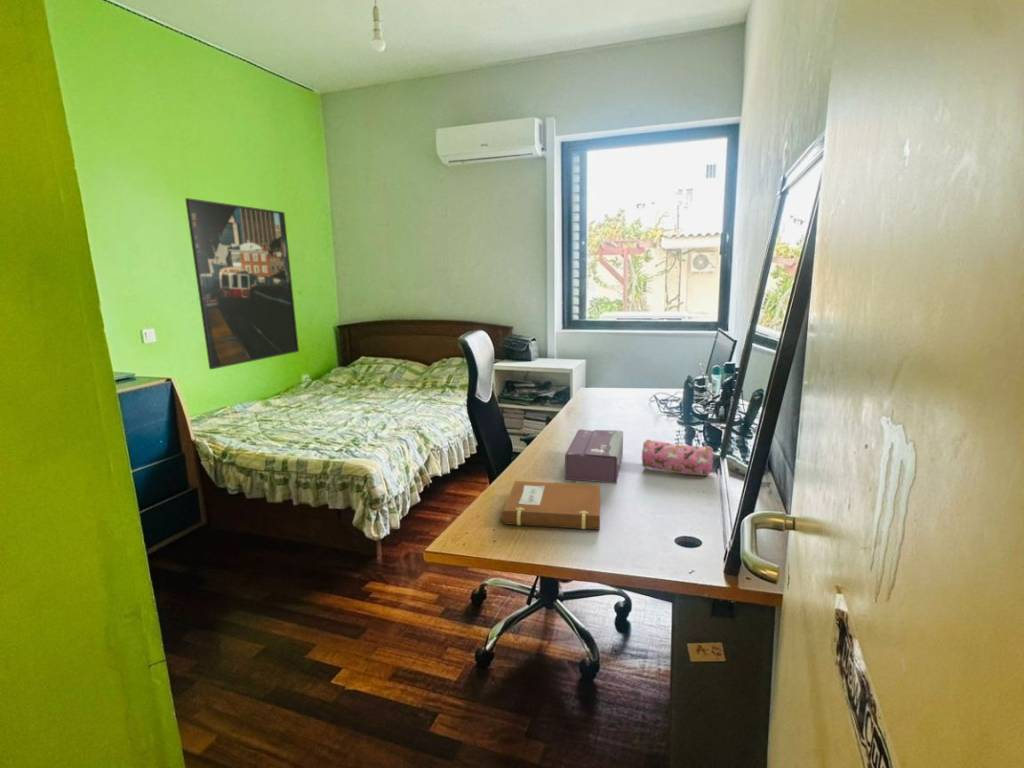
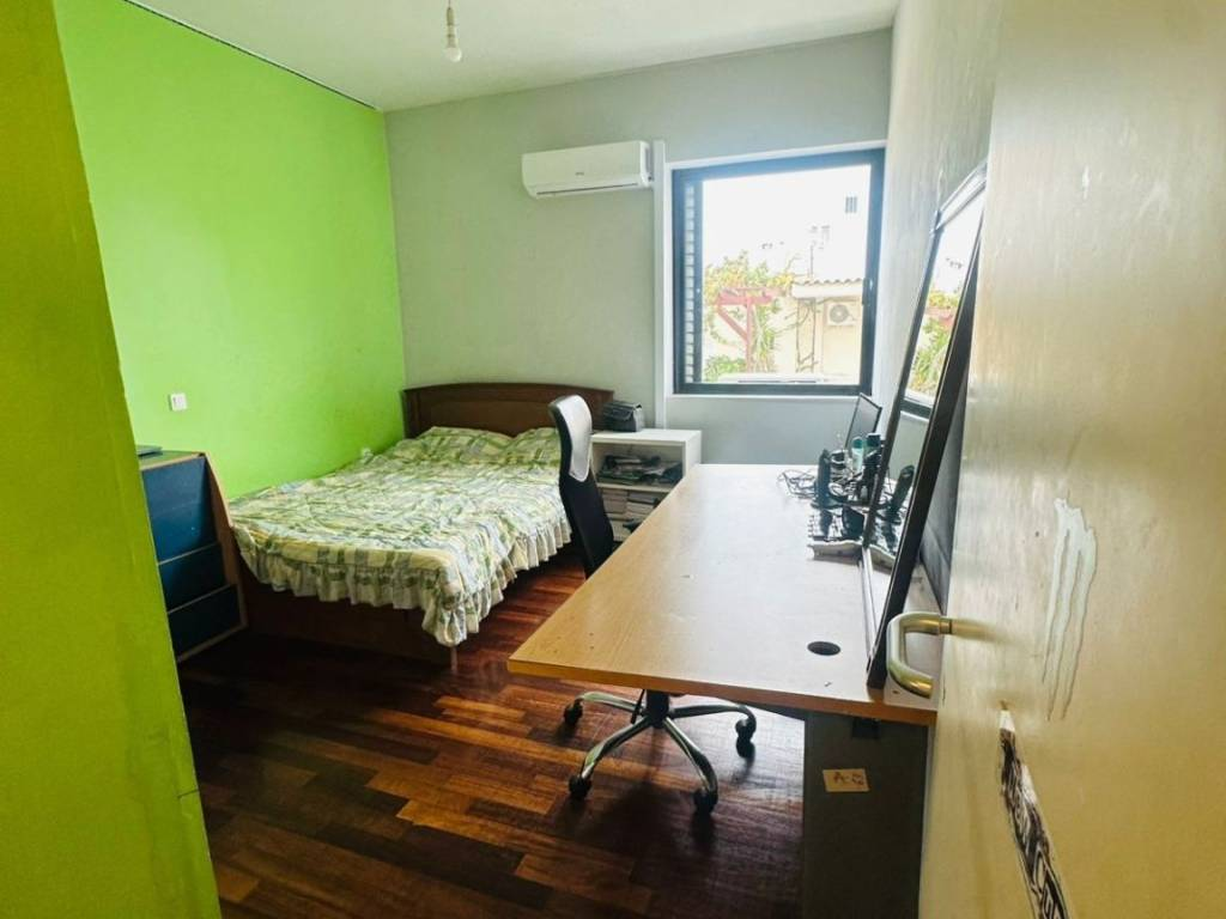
- tissue box [564,428,624,484]
- pencil case [641,438,714,477]
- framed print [184,197,300,370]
- notebook [499,480,601,531]
